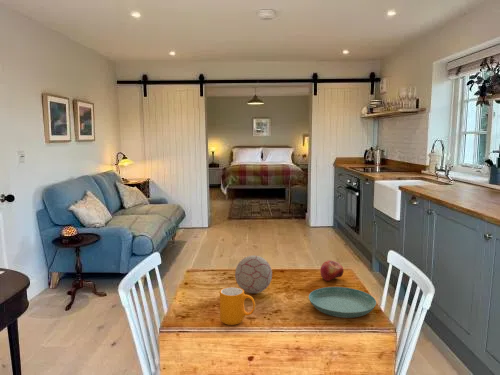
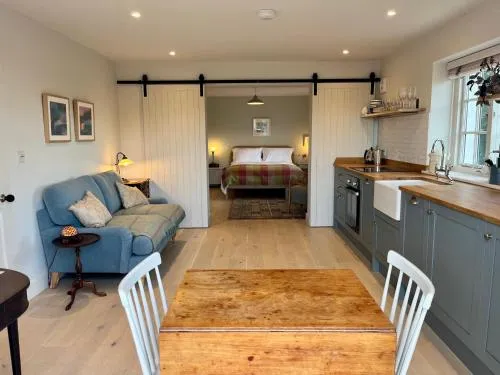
- saucer [308,286,377,319]
- fruit [319,259,345,282]
- decorative ball [234,254,273,294]
- mug [219,286,256,326]
